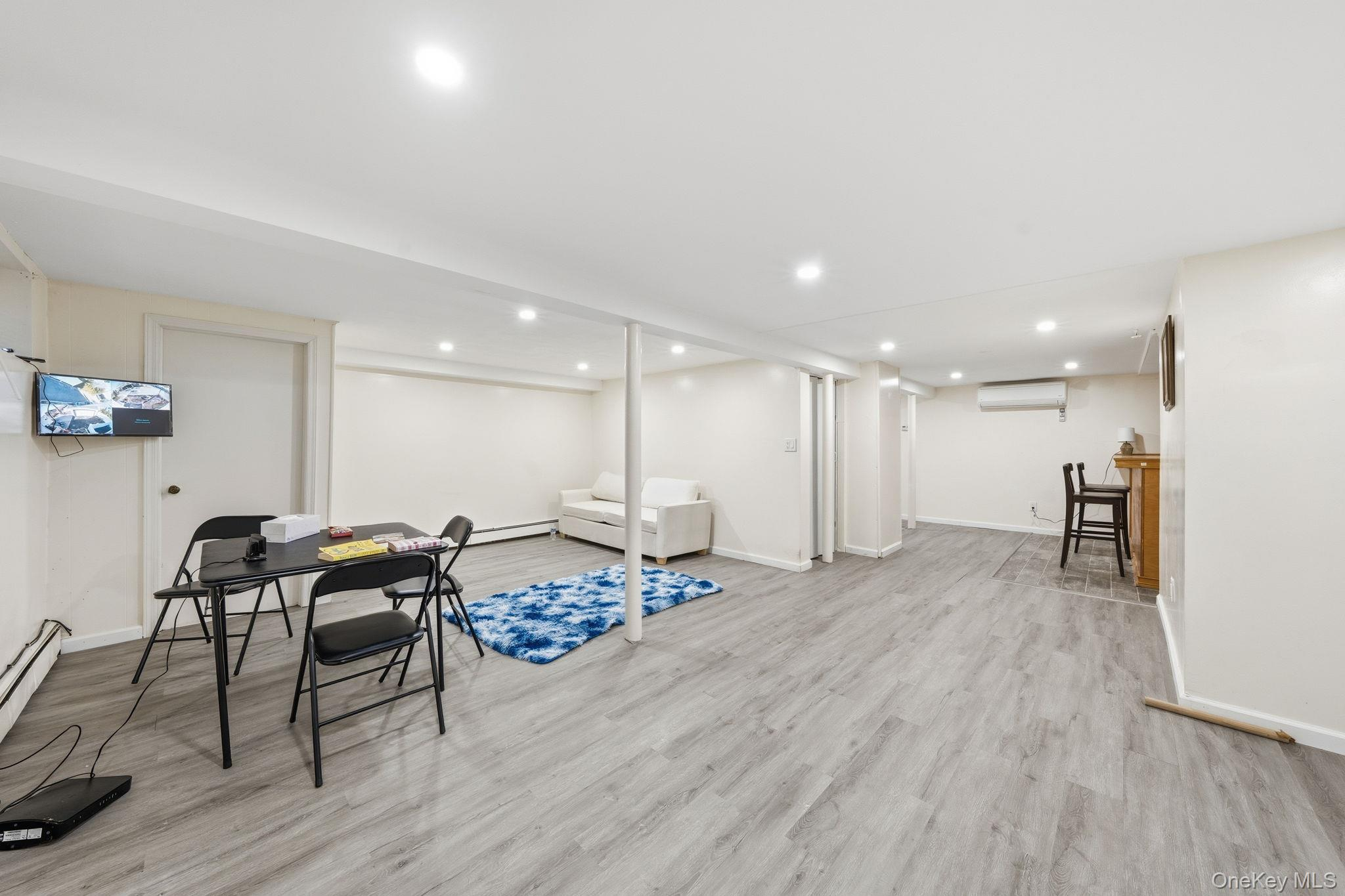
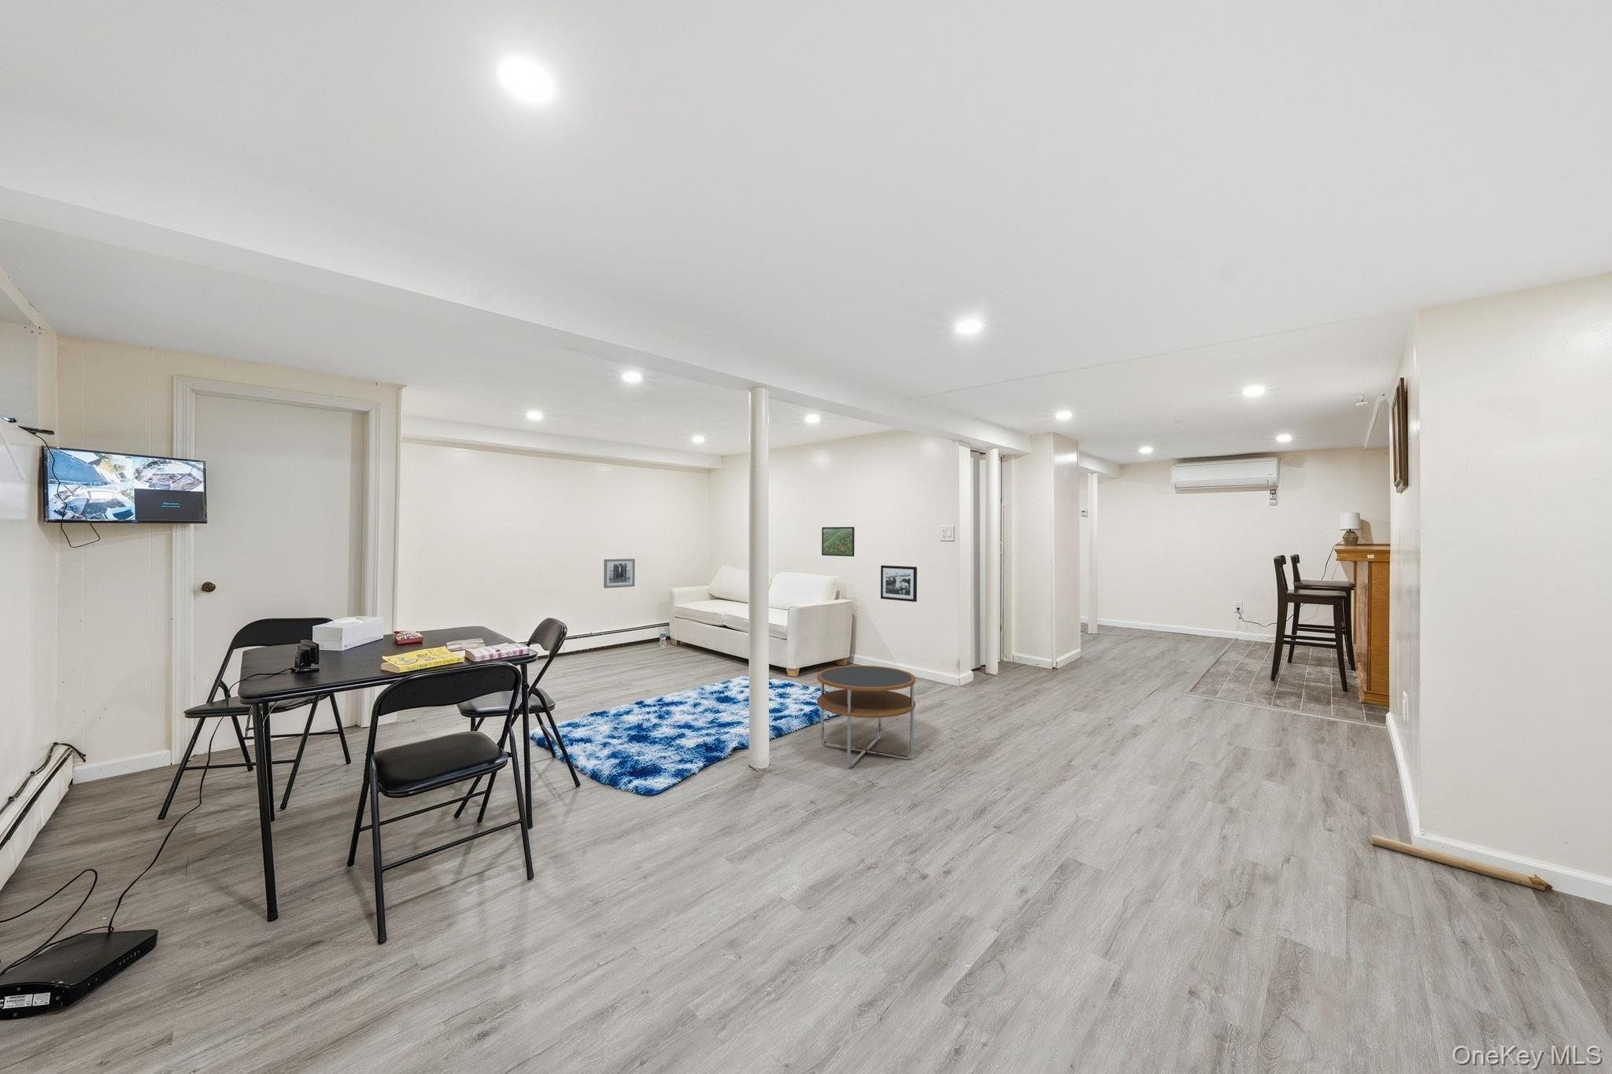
+ picture frame [880,565,918,603]
+ side table [816,665,916,768]
+ wall art [603,557,636,589]
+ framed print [821,526,856,557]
